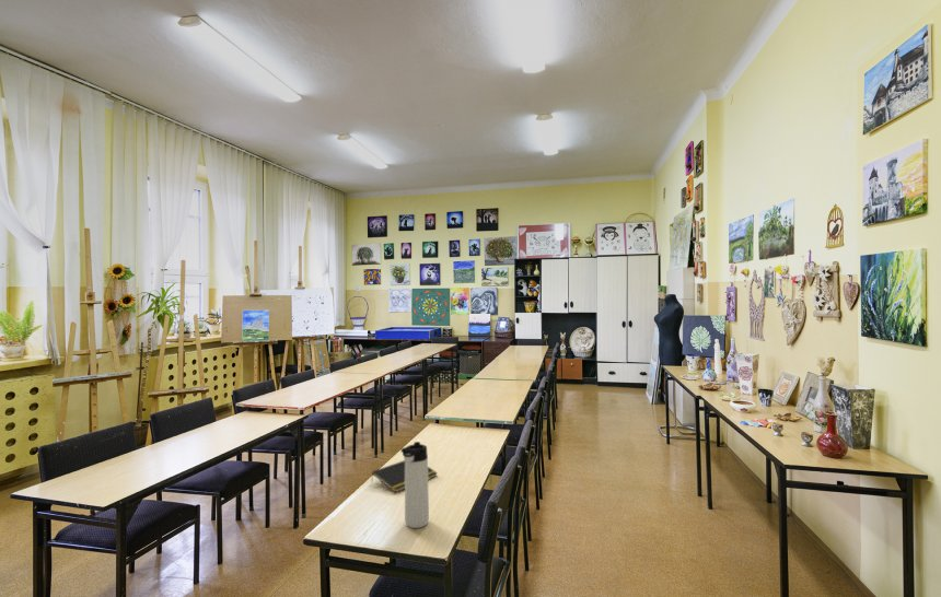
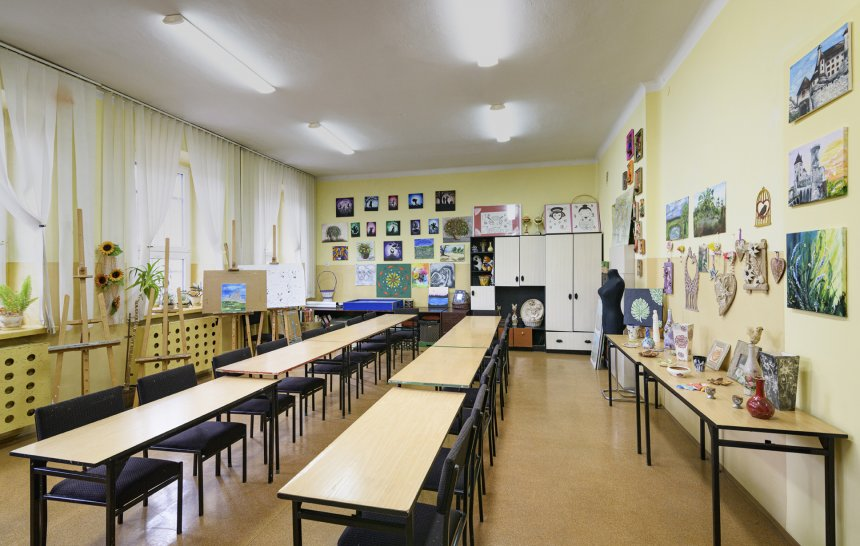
- notepad [370,459,439,493]
- thermos bottle [400,441,430,529]
